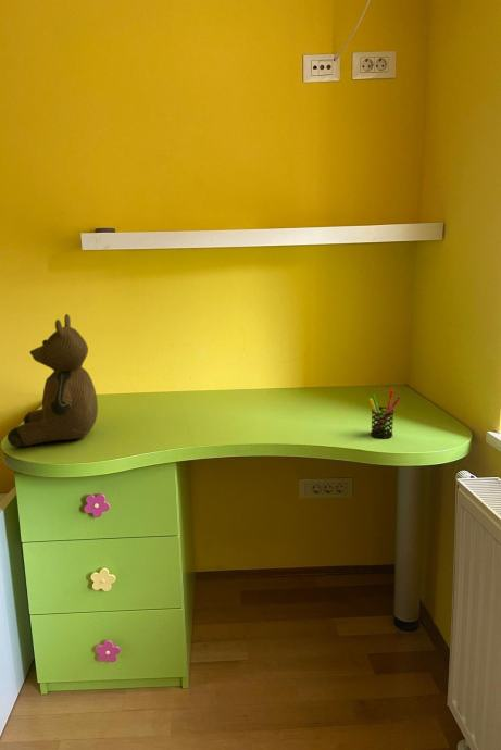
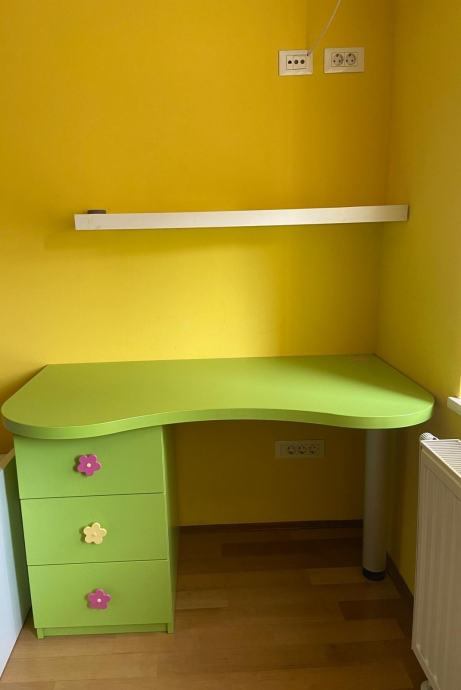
- pen holder [368,389,402,439]
- teddy bear [7,313,99,448]
